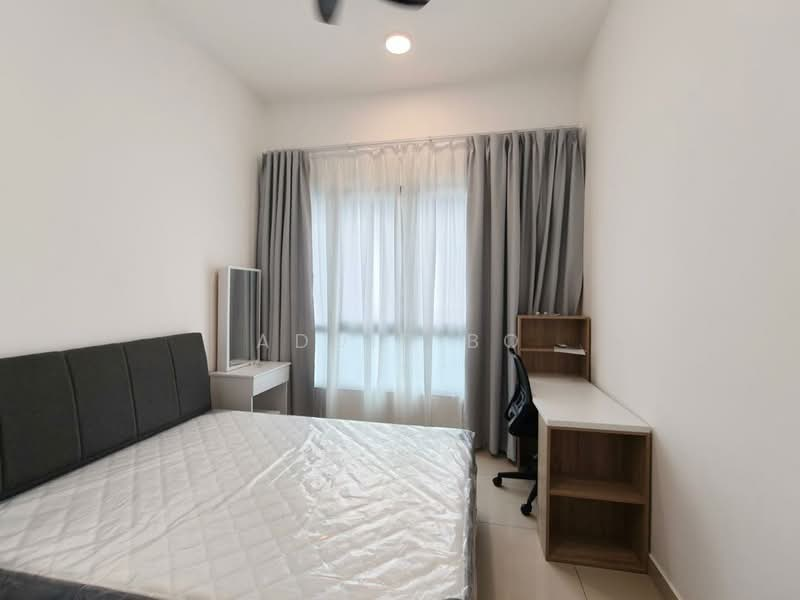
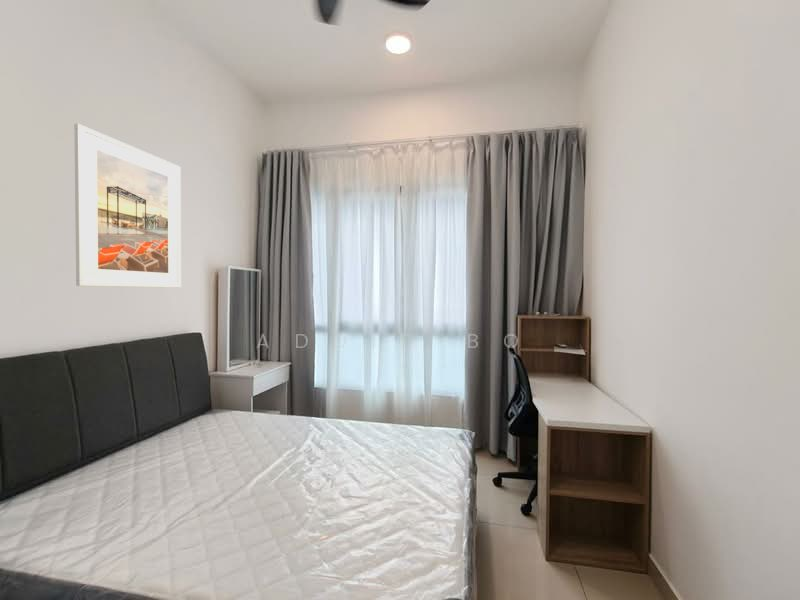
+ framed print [73,123,182,289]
